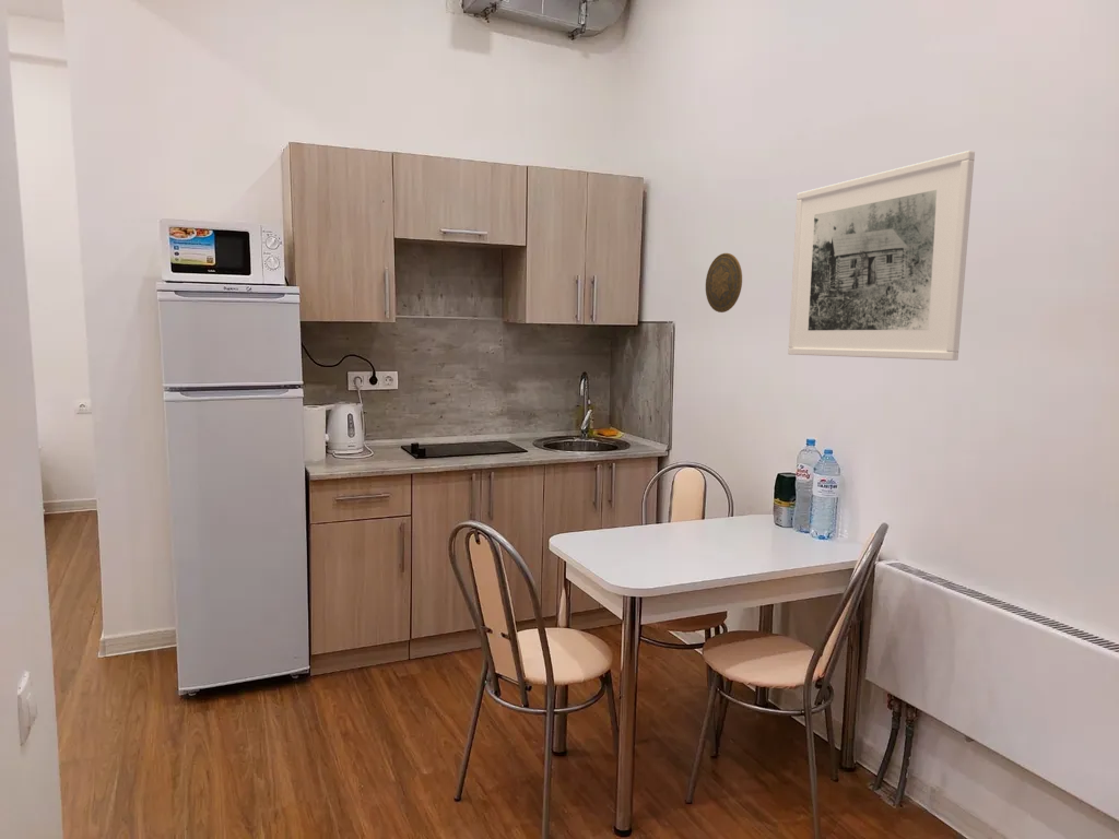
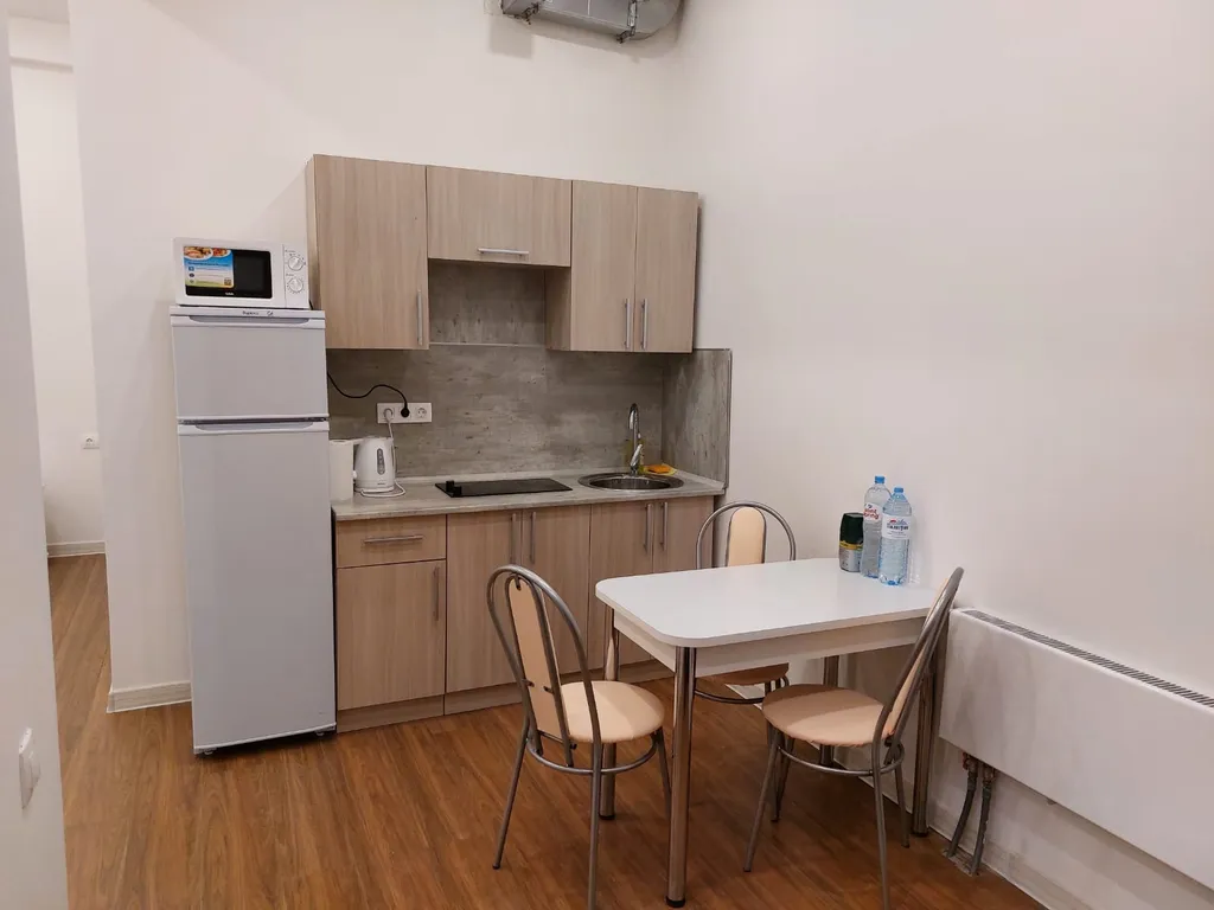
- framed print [787,150,976,362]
- decorative plate [705,252,743,314]
